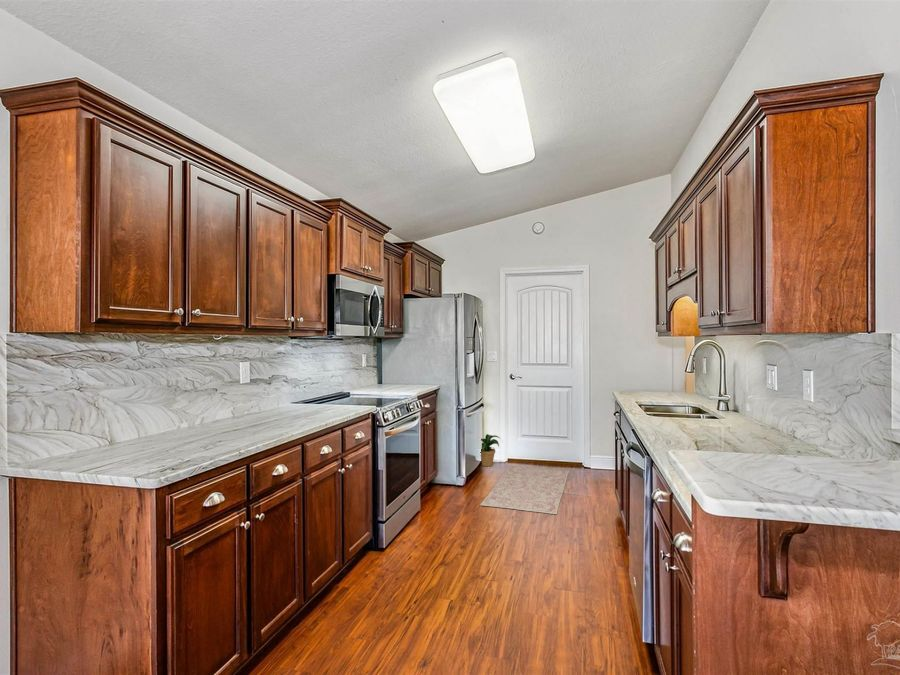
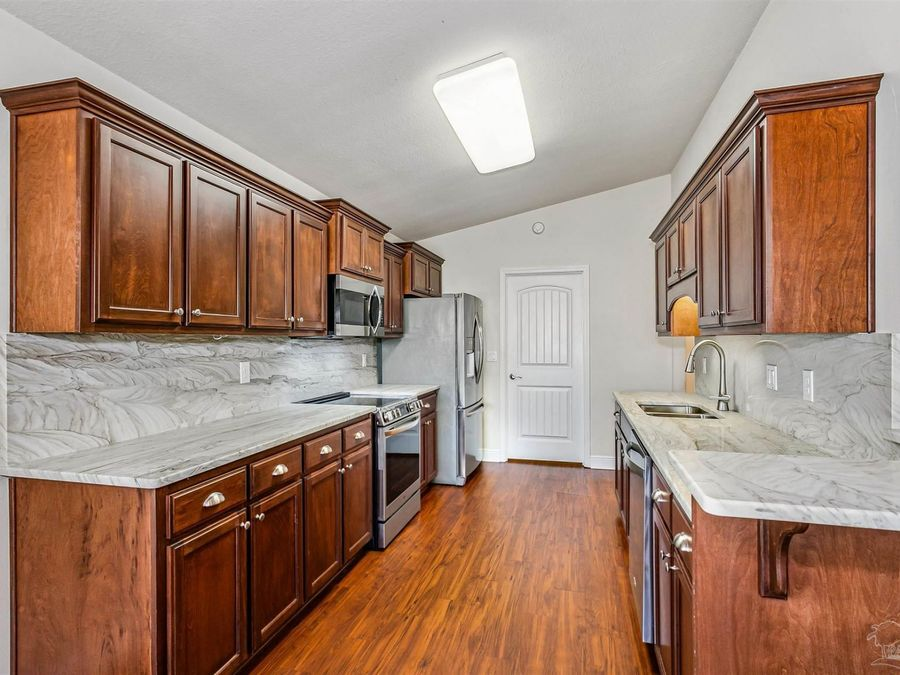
- rug [479,465,570,515]
- potted plant [479,433,504,467]
